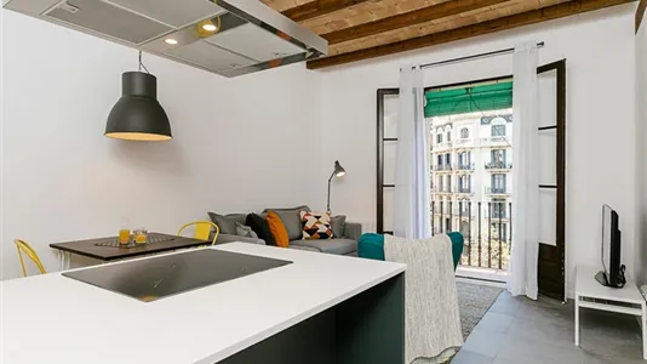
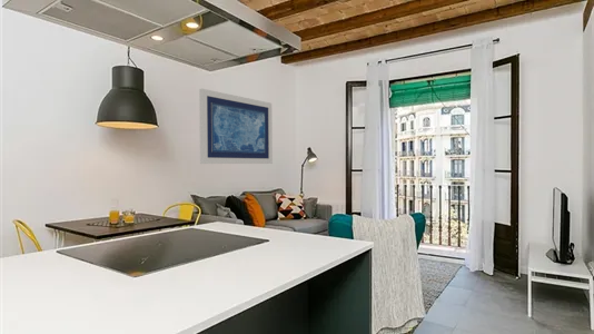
+ wall art [198,88,274,165]
